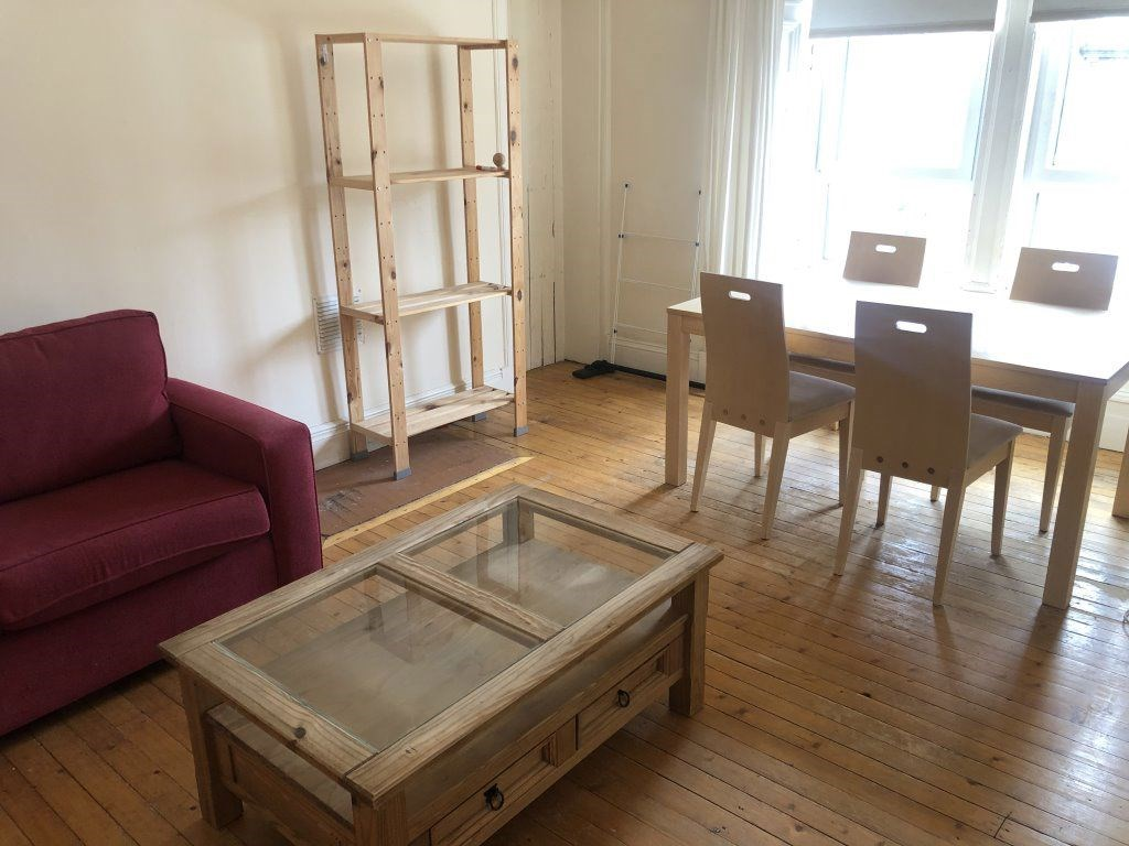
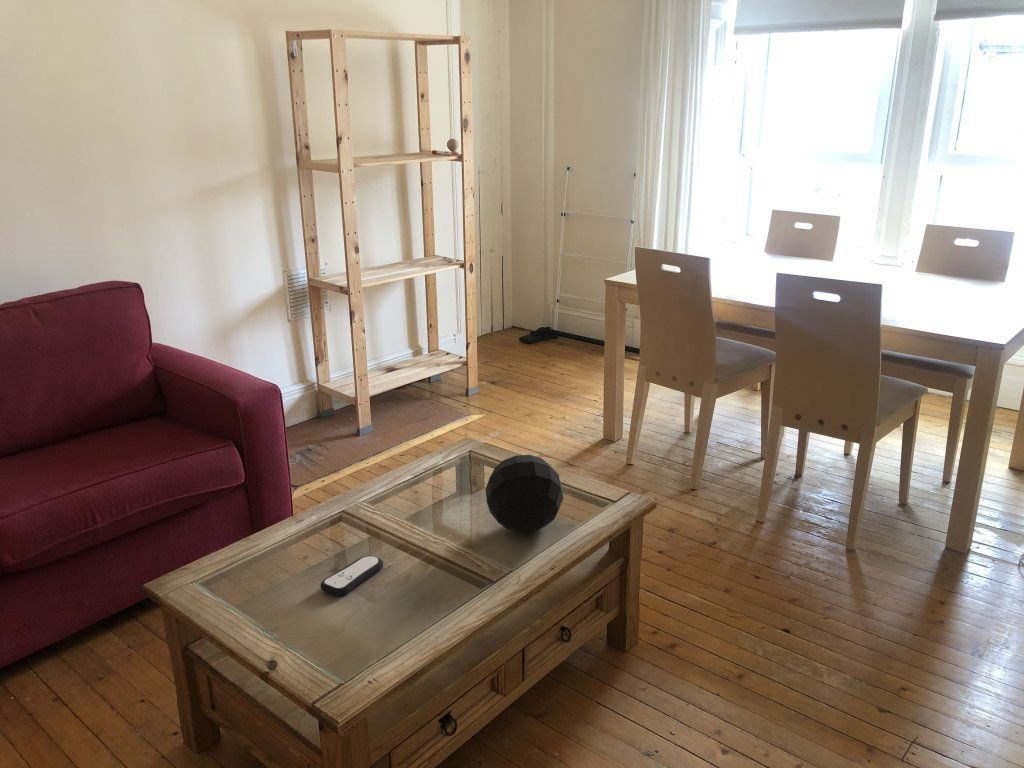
+ remote control [320,554,384,597]
+ decorative orb [485,454,564,534]
